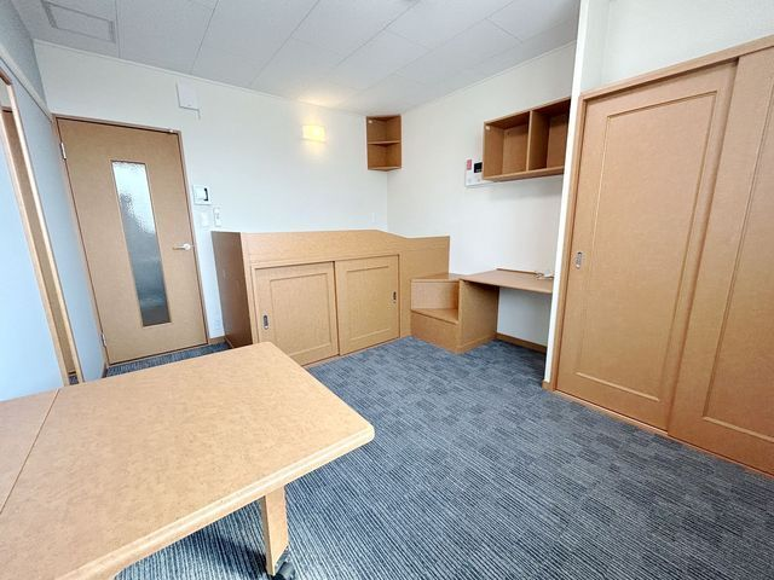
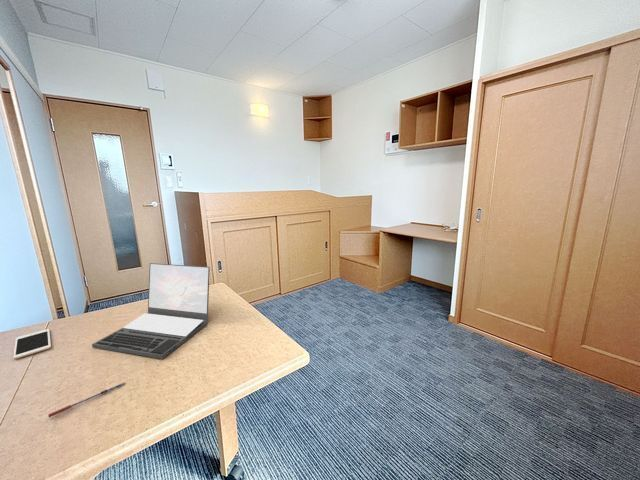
+ laptop [91,262,211,360]
+ cell phone [12,328,52,360]
+ pen [47,382,126,418]
